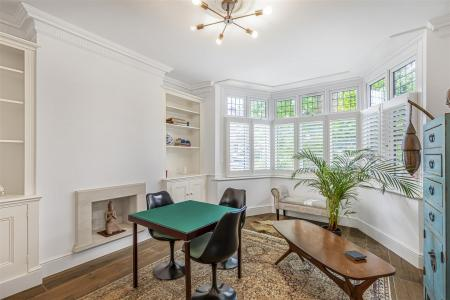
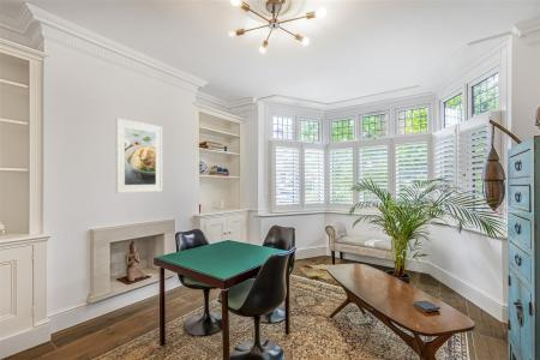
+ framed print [115,118,163,194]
